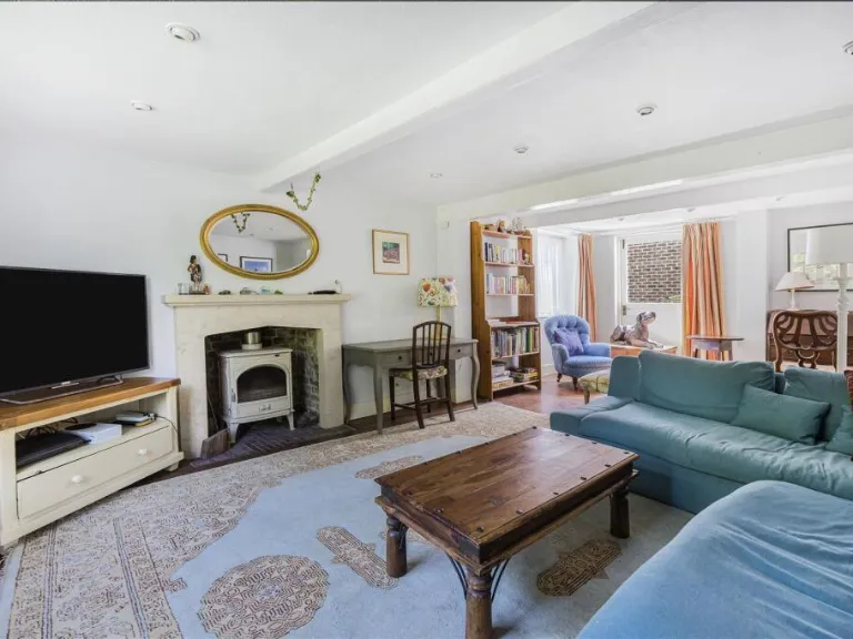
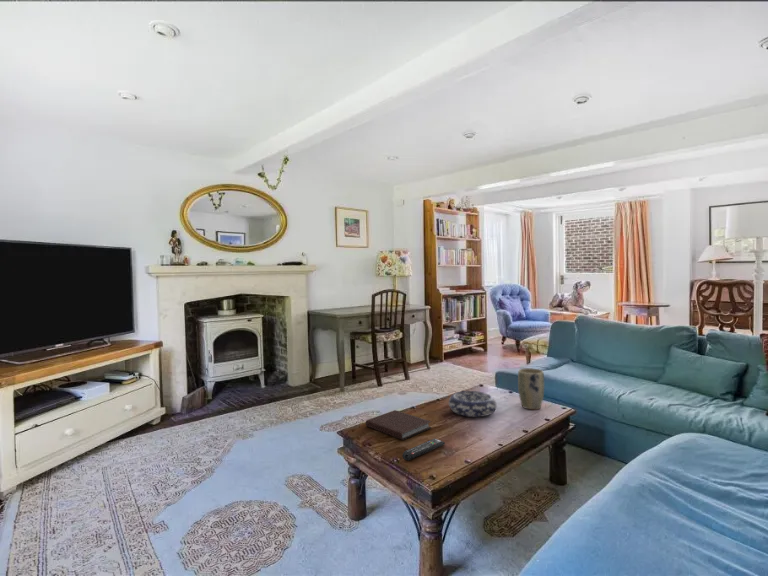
+ decorative bowl [448,390,498,418]
+ remote control [402,437,446,461]
+ plant pot [517,367,545,410]
+ notebook [365,409,433,441]
